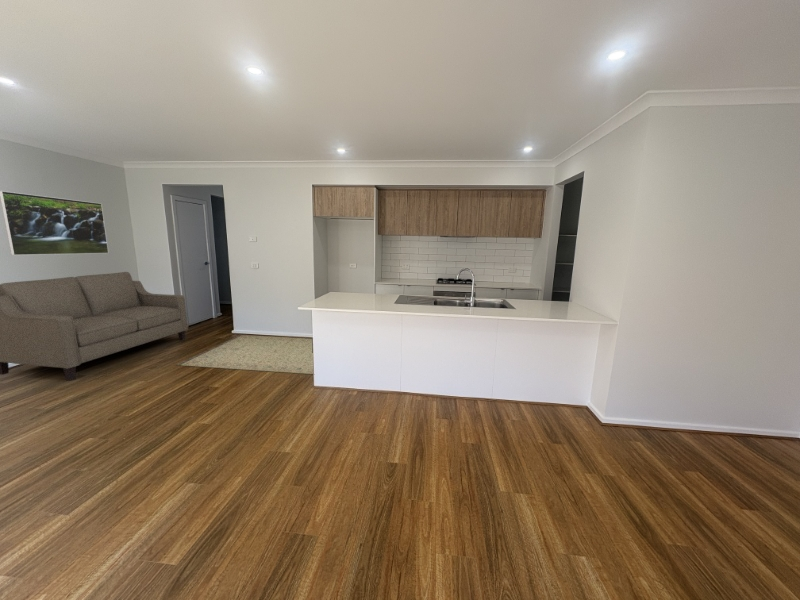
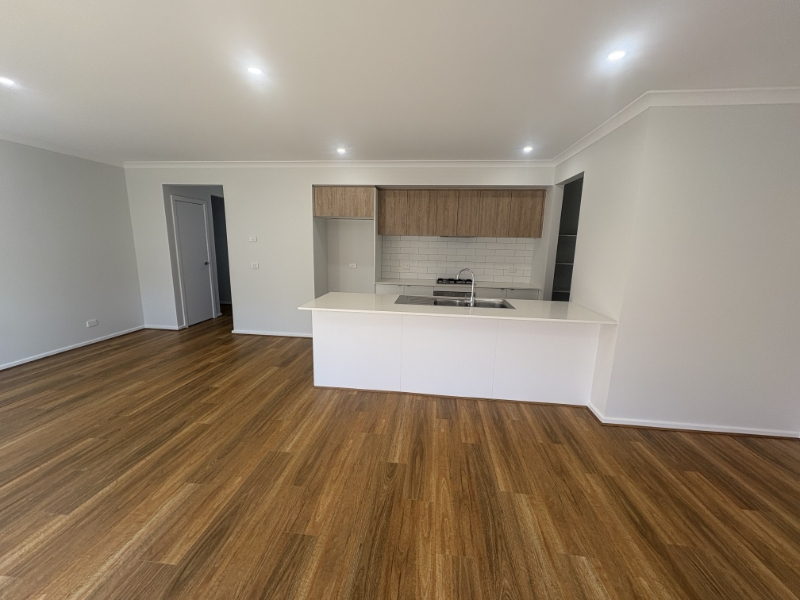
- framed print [0,190,109,256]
- rug [175,334,314,375]
- sofa [0,271,189,382]
